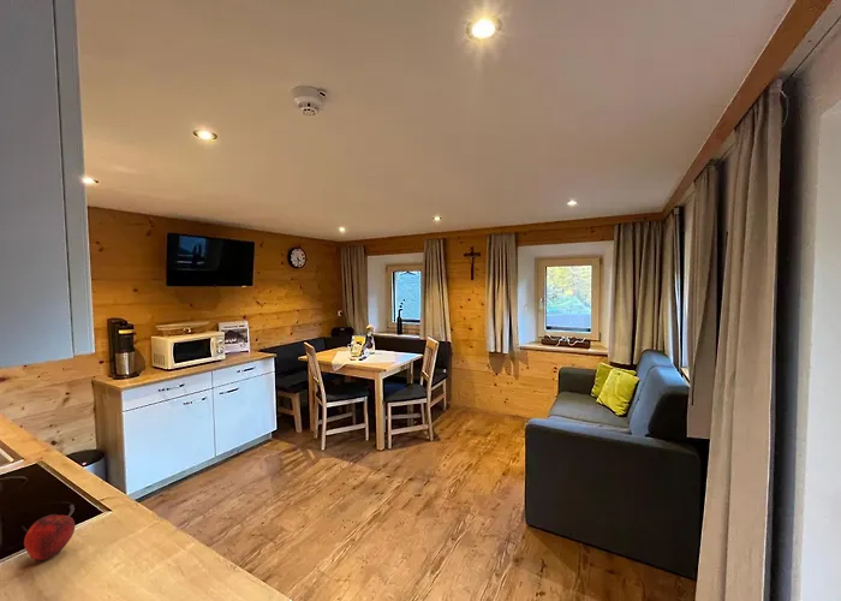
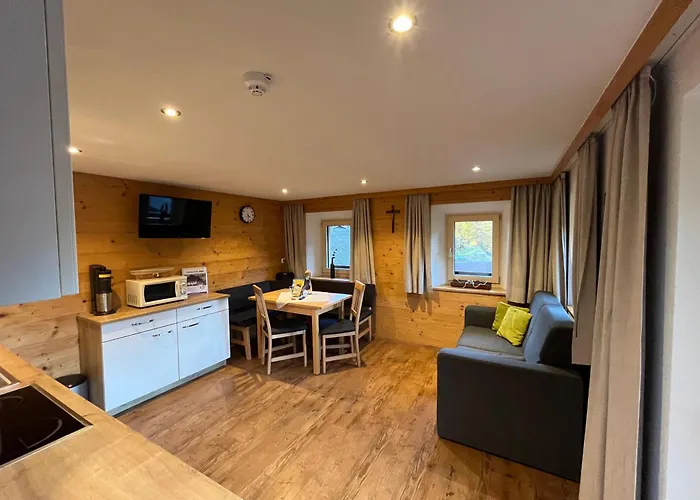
- apple [23,513,76,561]
